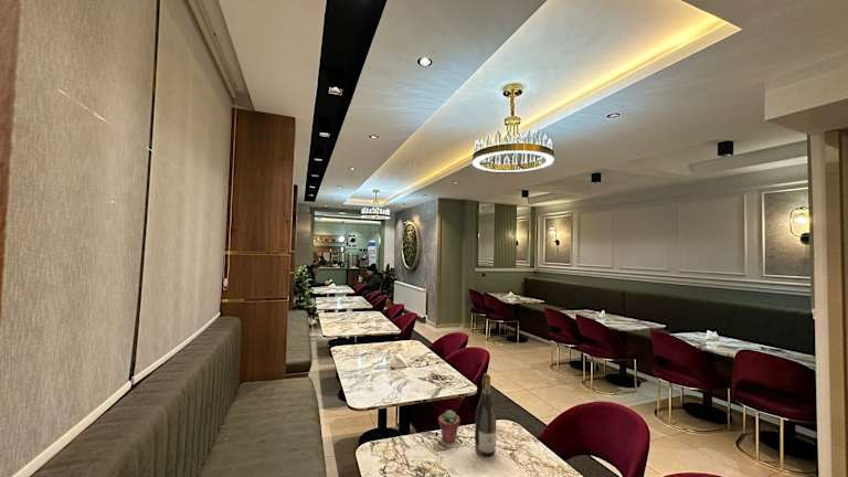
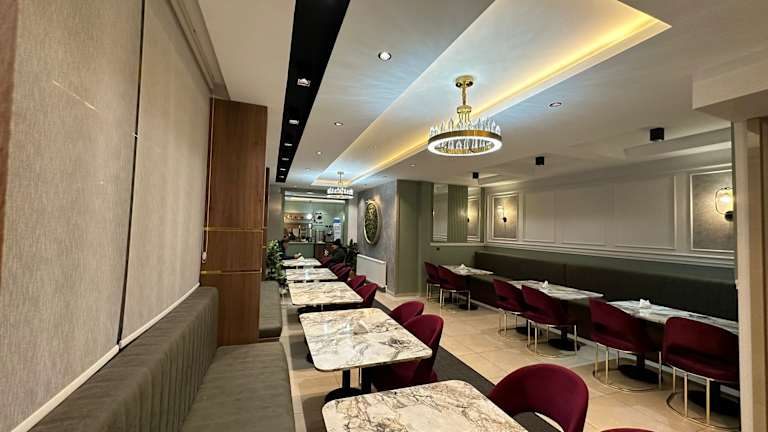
- potted succulent [437,409,462,444]
- wine bottle [474,372,497,458]
